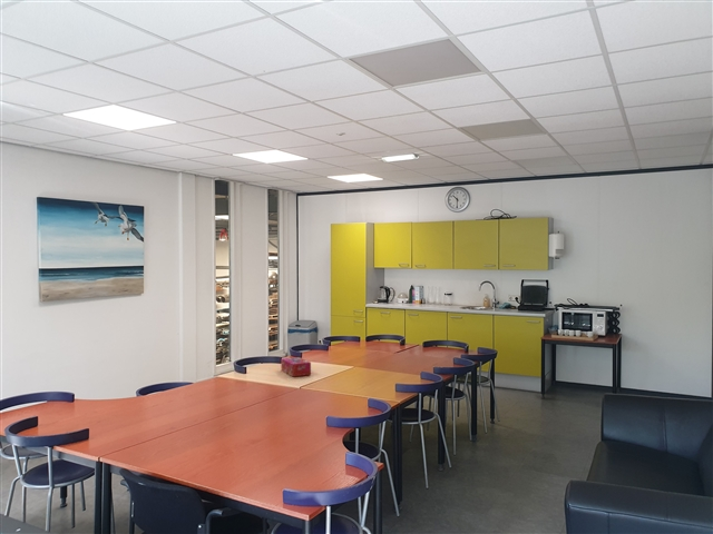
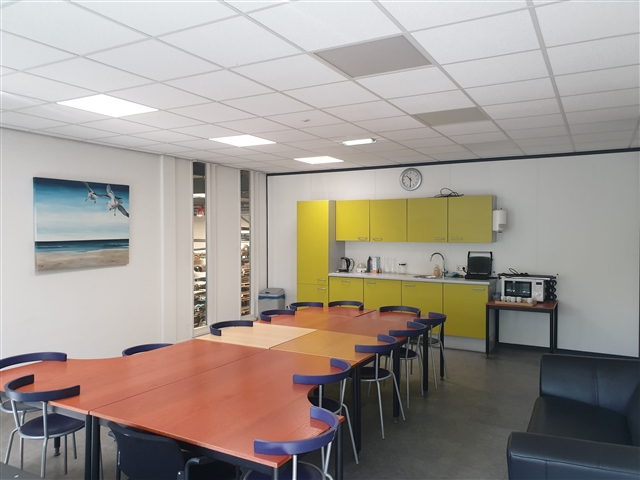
- tissue box [280,356,312,377]
